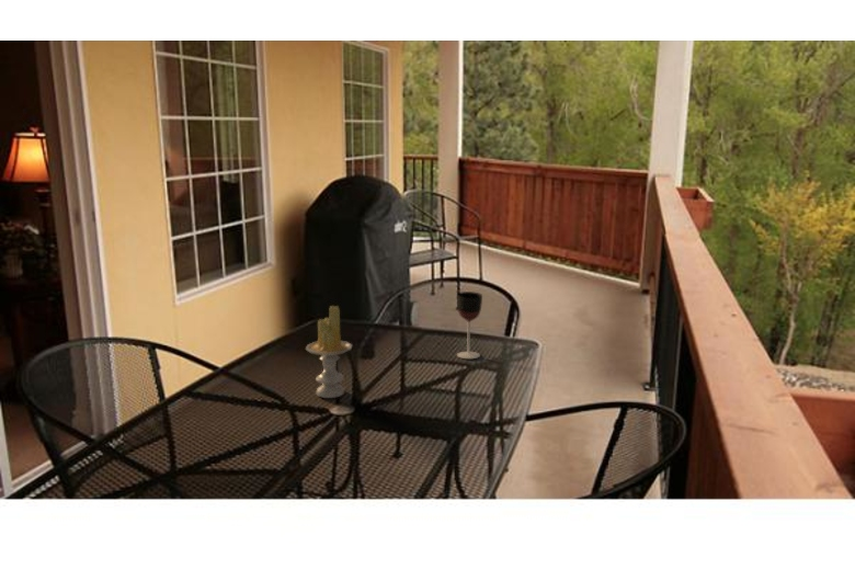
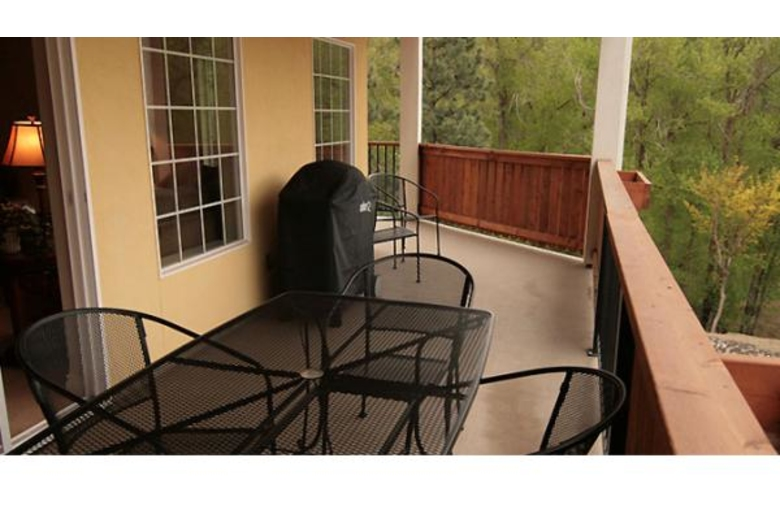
- candle [305,305,353,399]
- wineglass [456,290,483,360]
